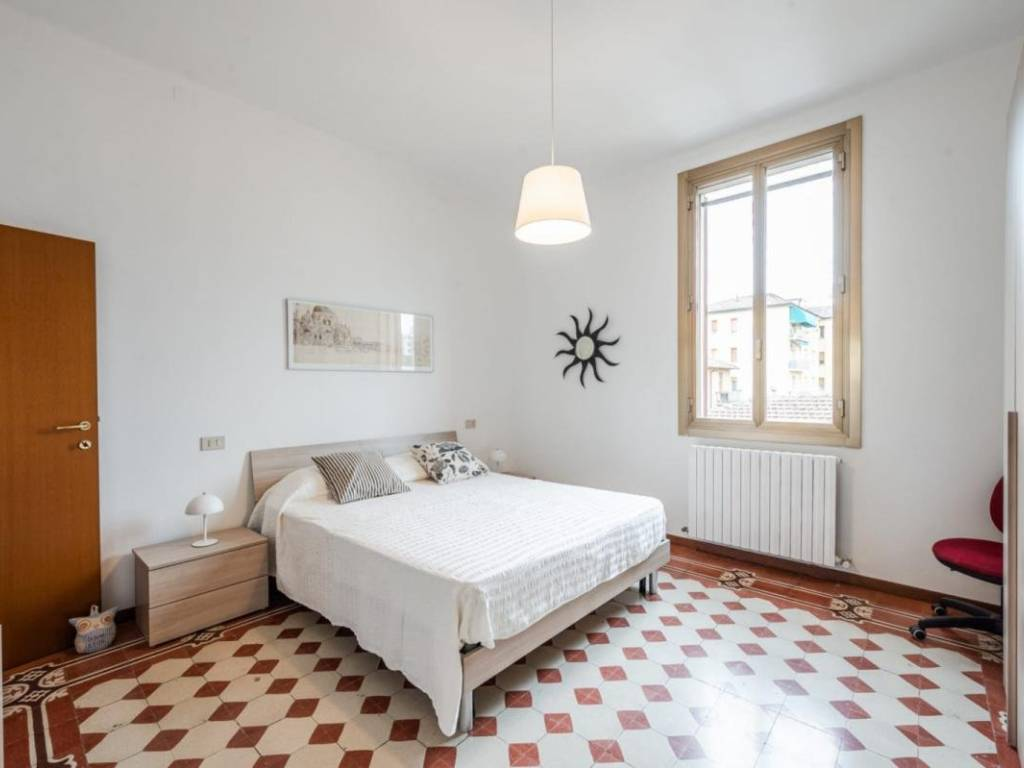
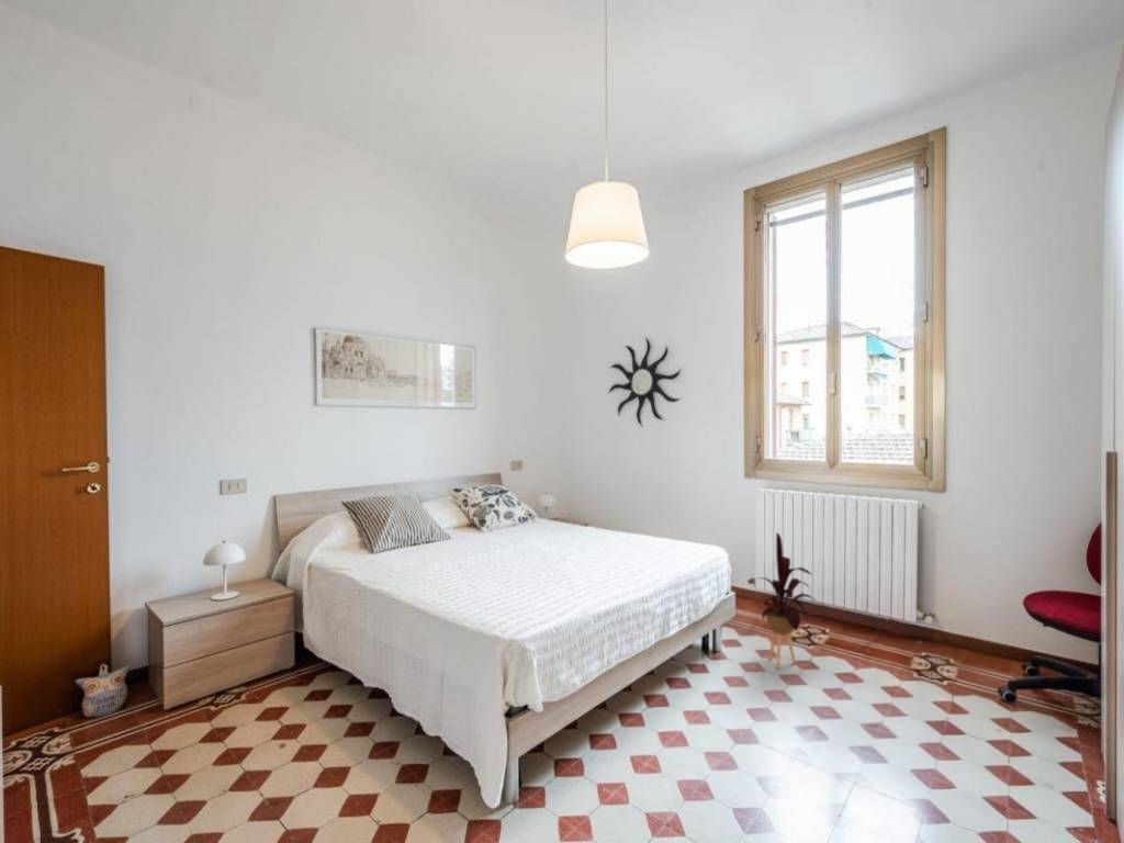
+ house plant [755,531,827,670]
